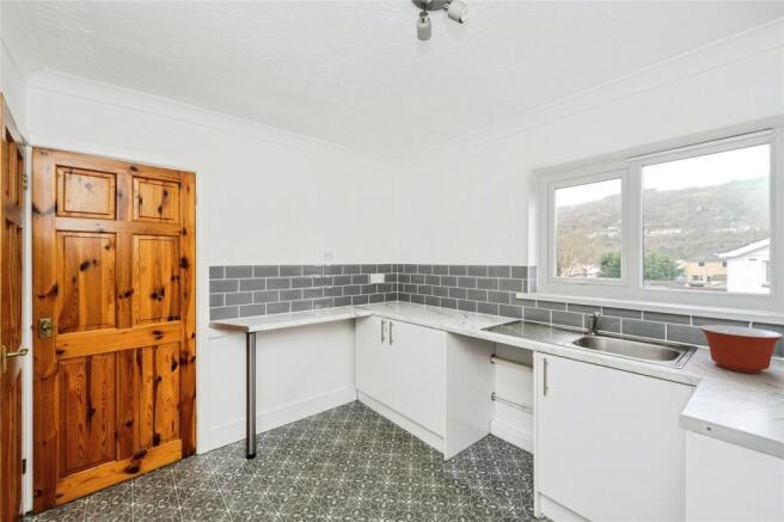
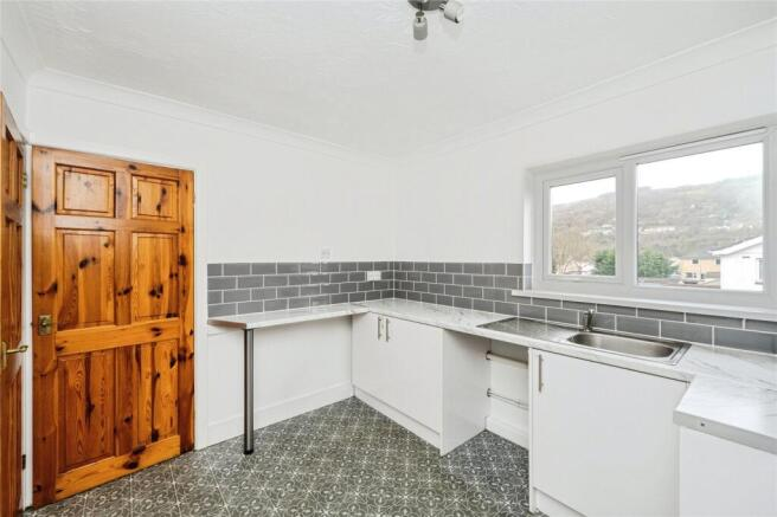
- mixing bowl [699,324,784,374]
